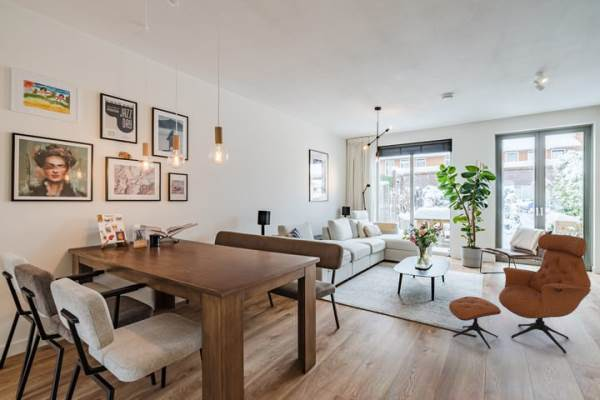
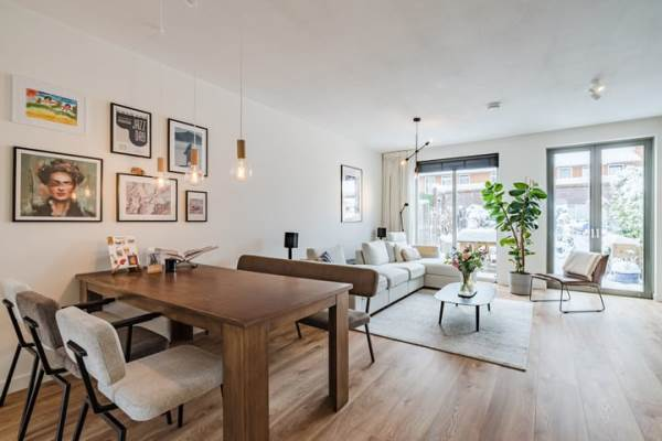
- lounge chair [448,233,592,355]
